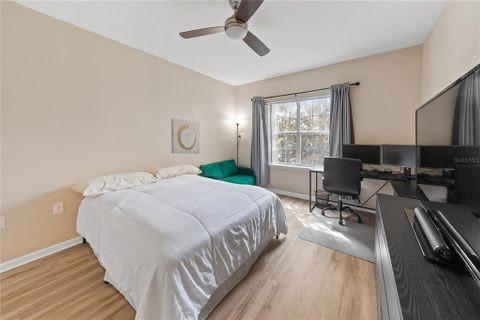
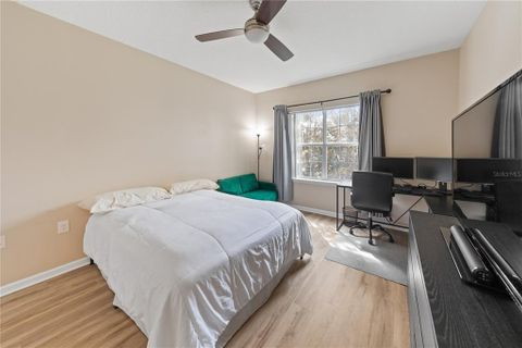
- wall art [170,117,200,155]
